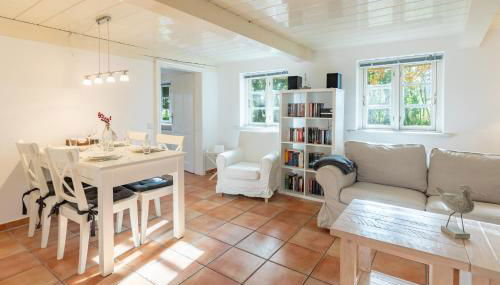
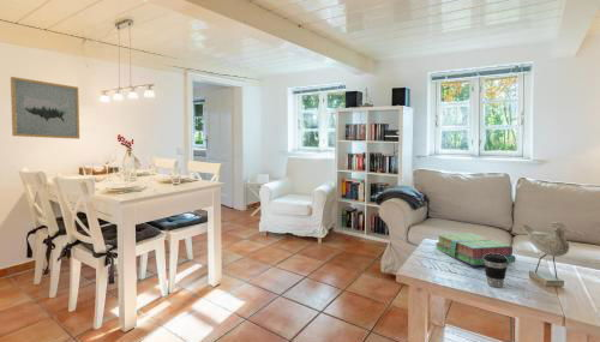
+ stack of books [433,233,517,266]
+ wall art [10,76,80,140]
+ coffee cup [484,253,508,288]
